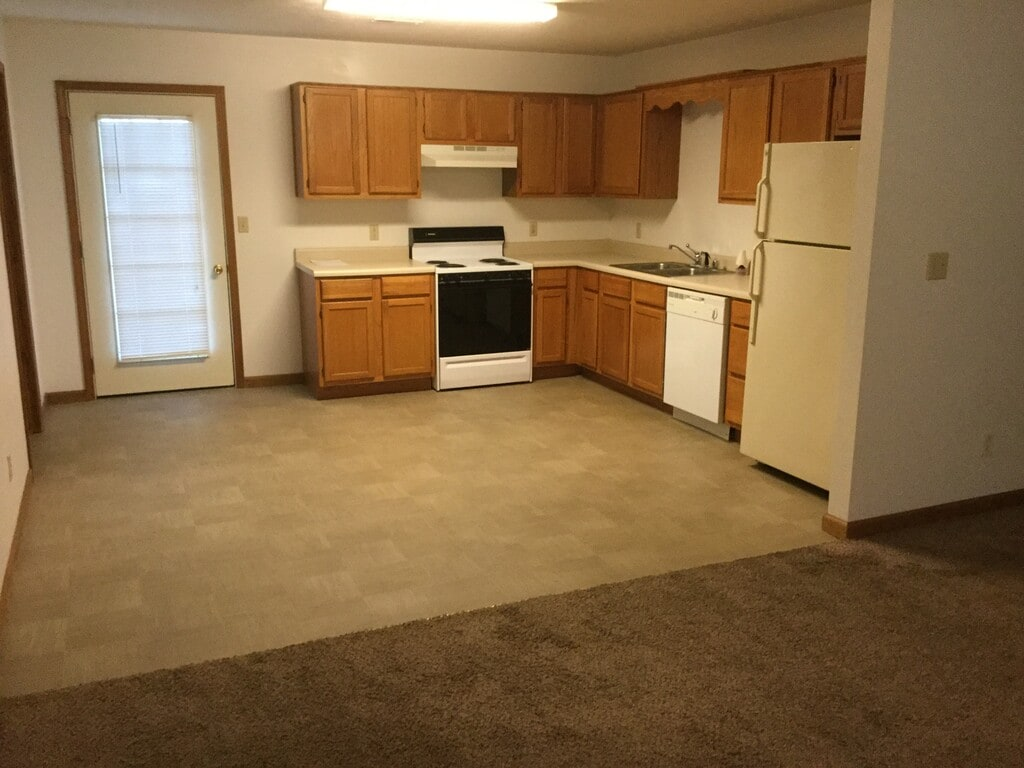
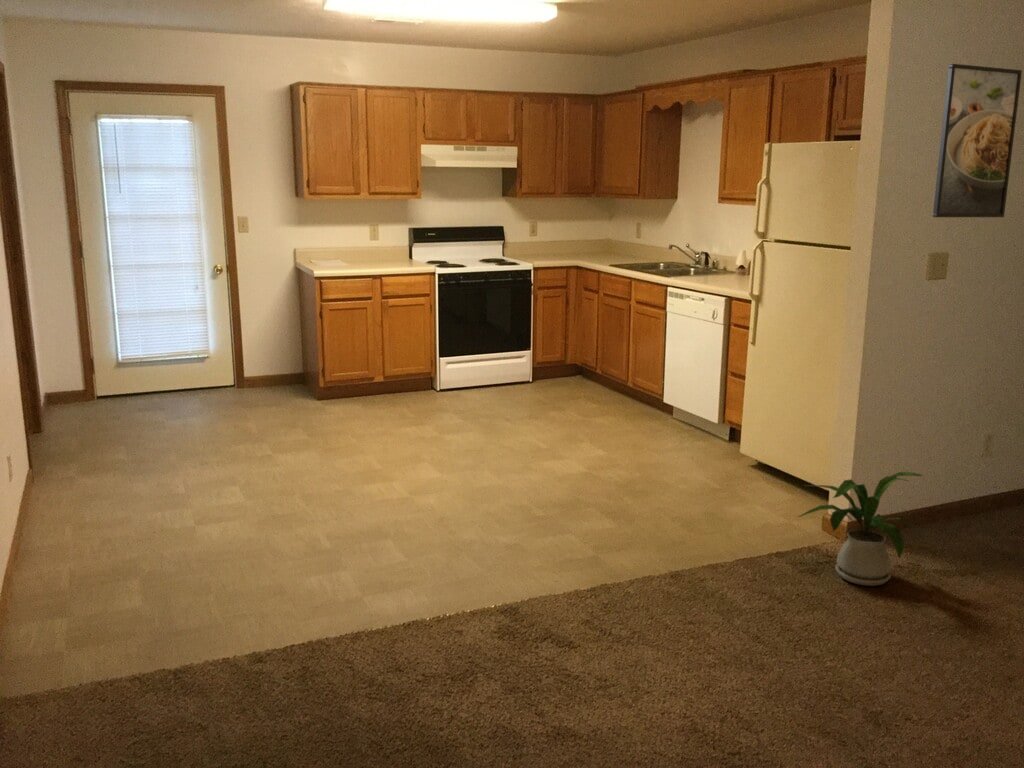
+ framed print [932,63,1023,218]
+ house plant [797,471,932,587]
